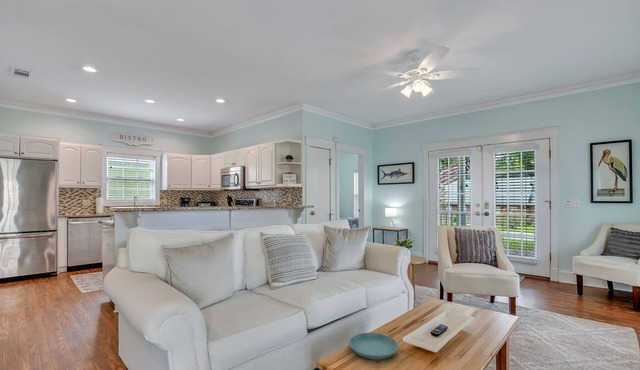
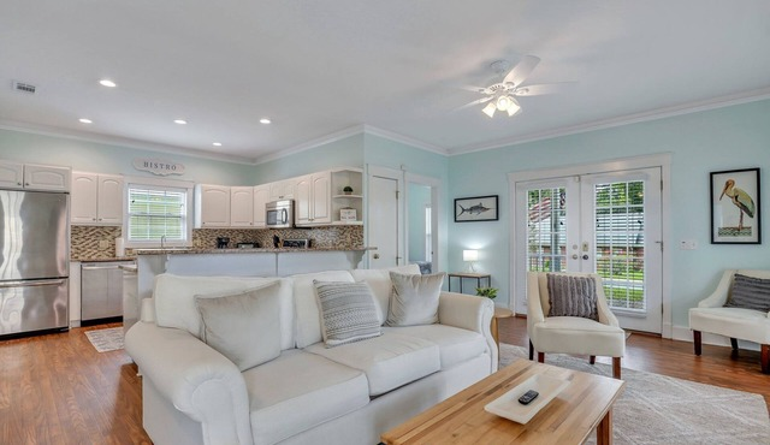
- saucer [348,332,400,360]
